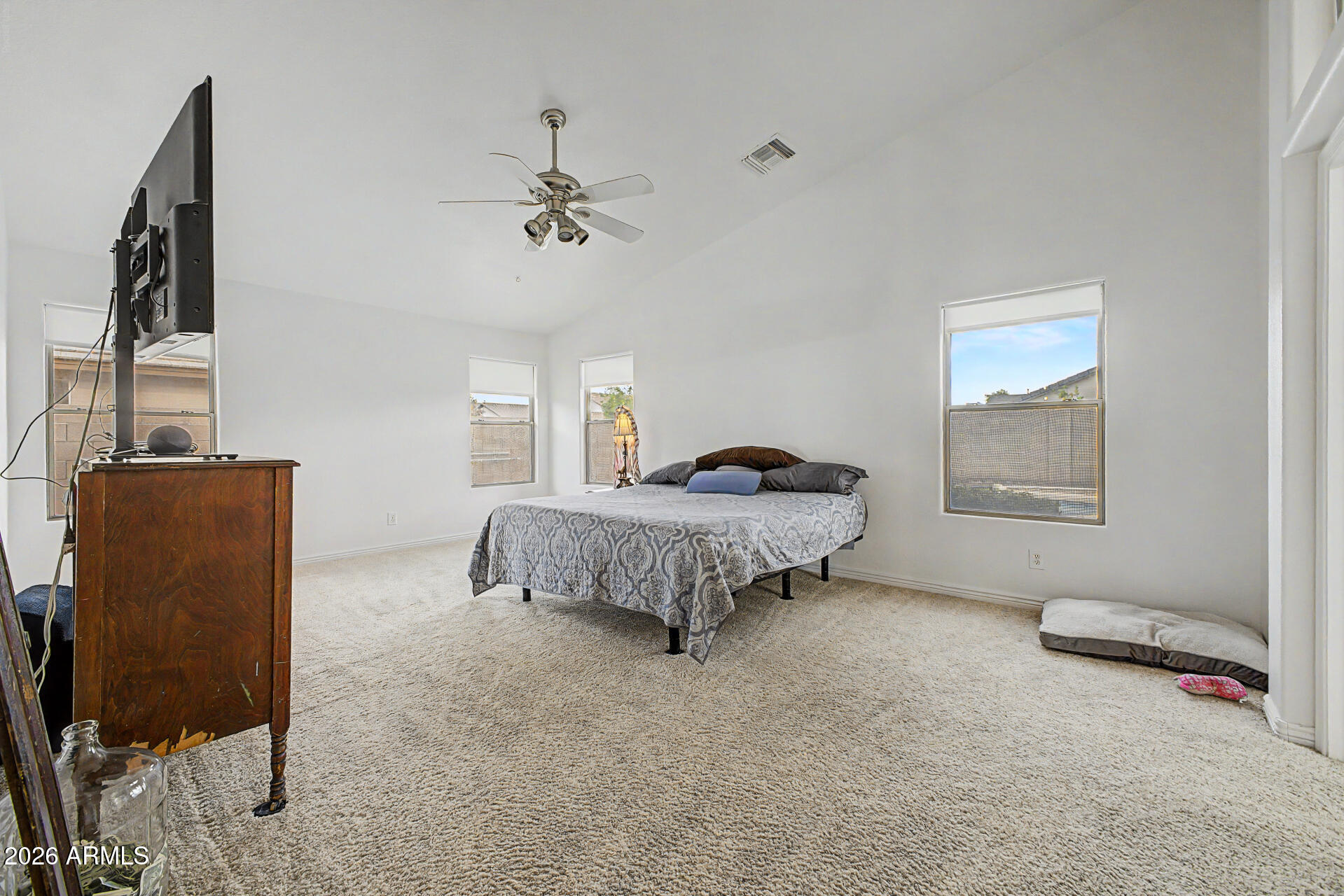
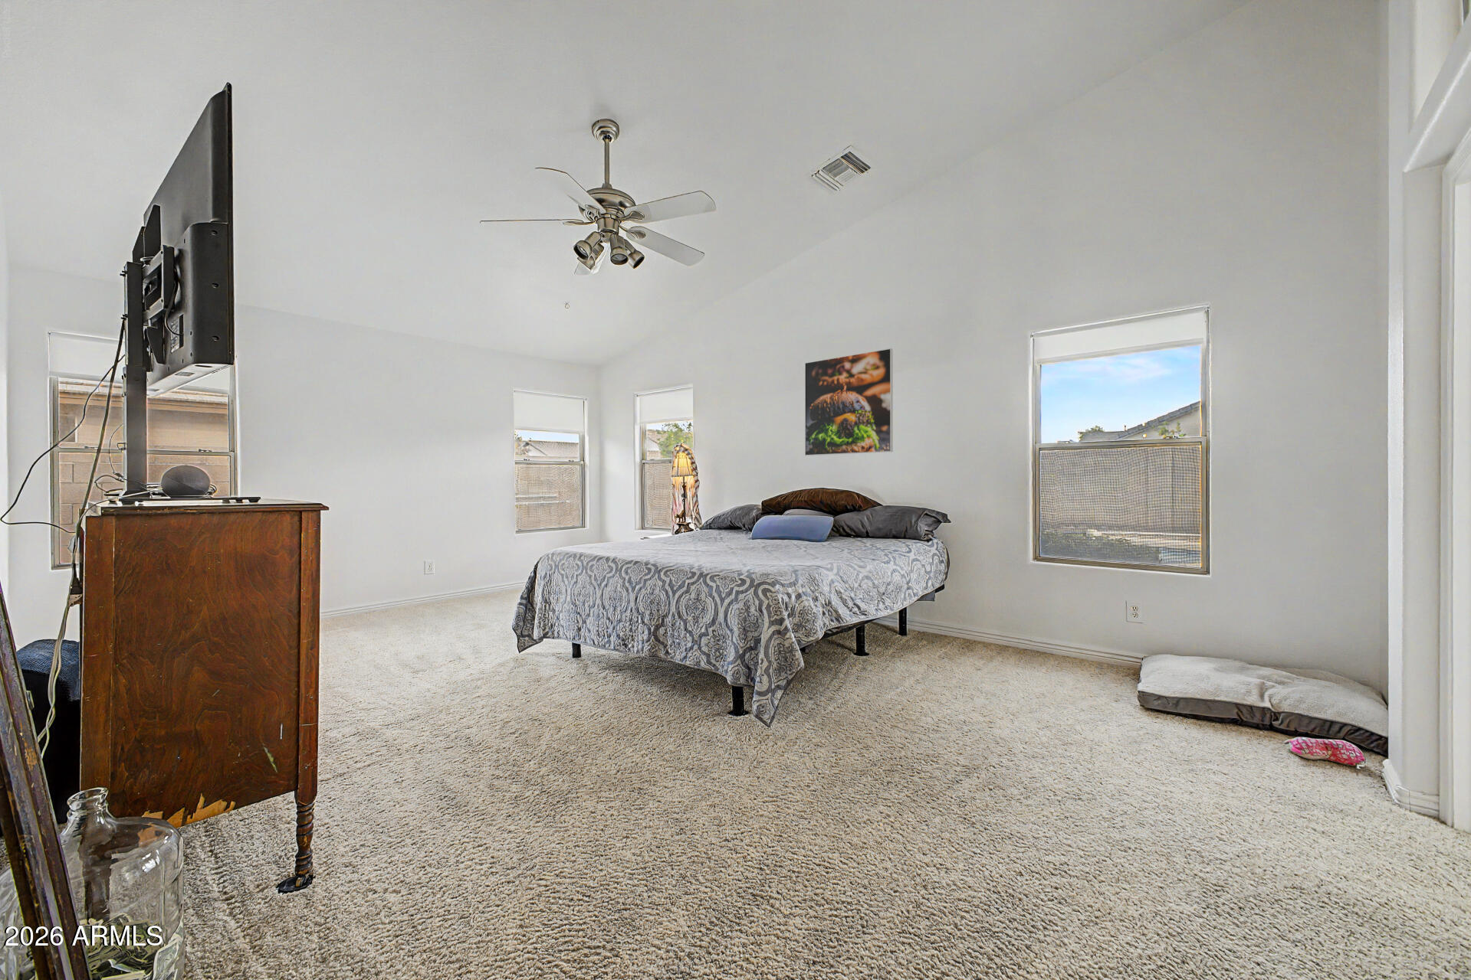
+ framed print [804,348,893,456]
